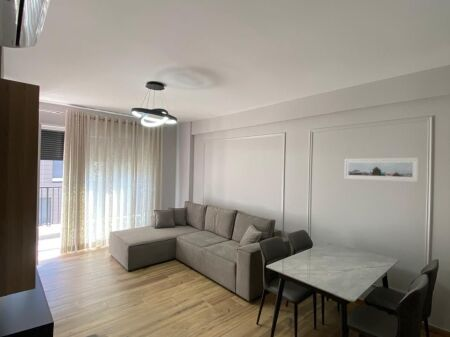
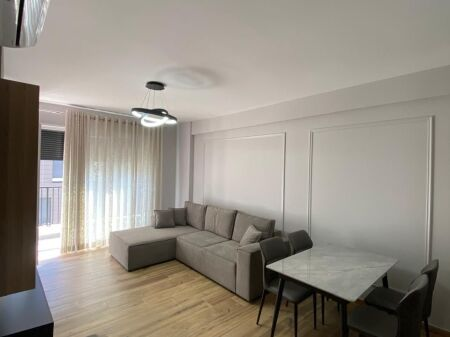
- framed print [343,157,420,183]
